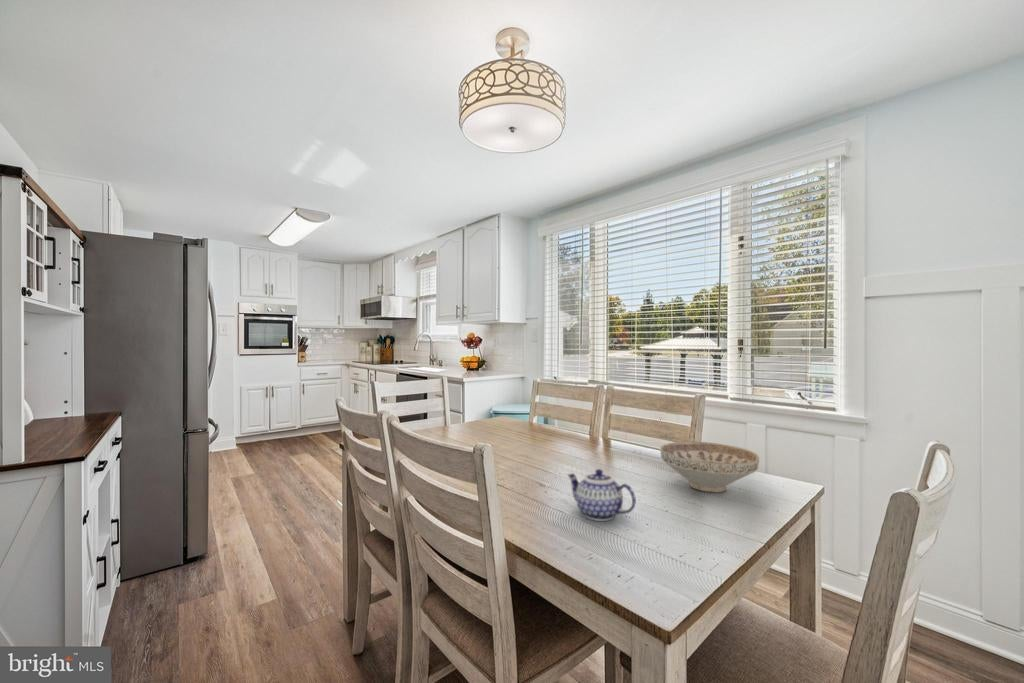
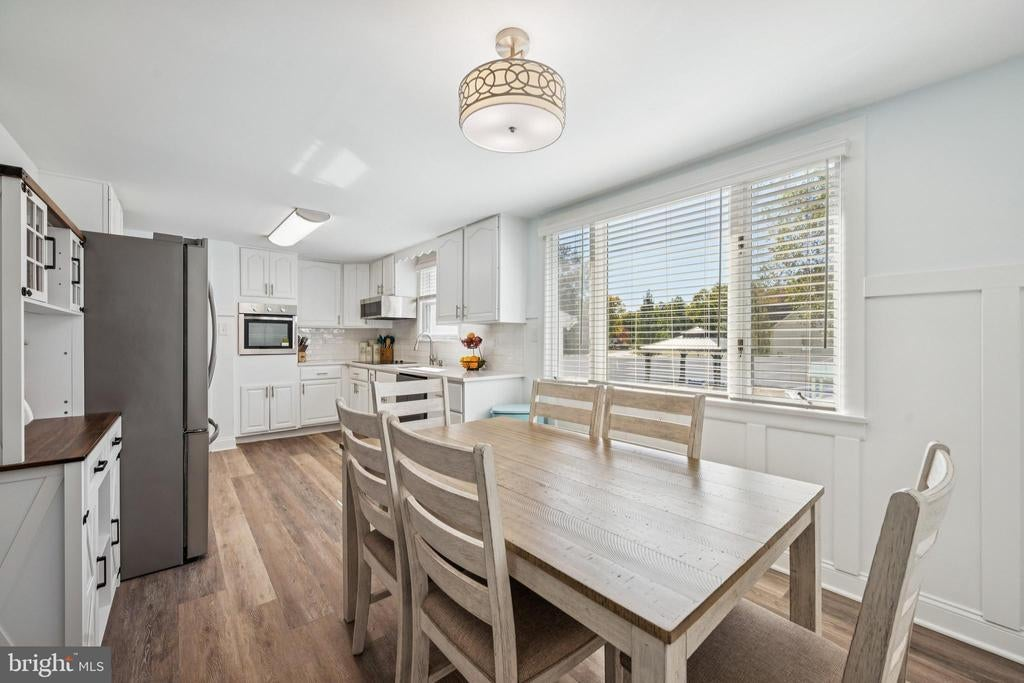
- teapot [566,468,637,522]
- decorative bowl [659,441,760,493]
